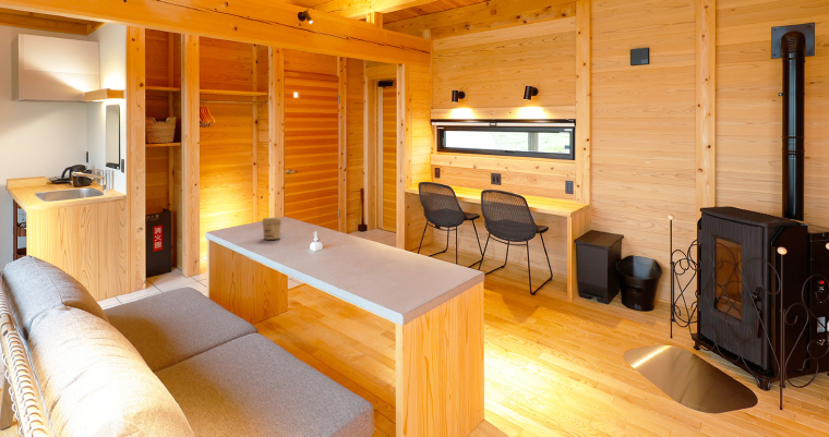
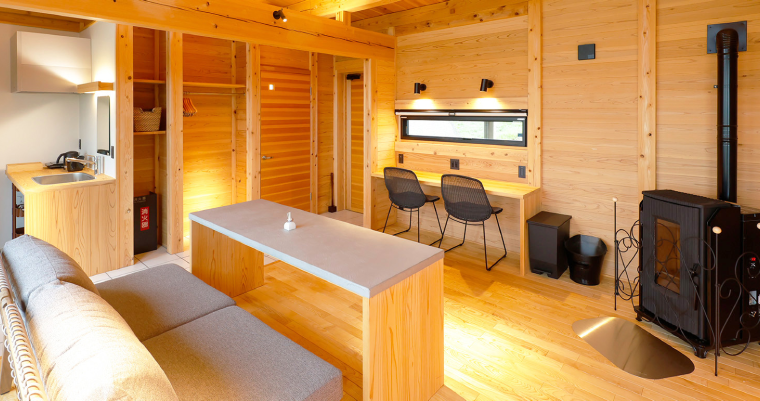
- jar [262,217,283,241]
